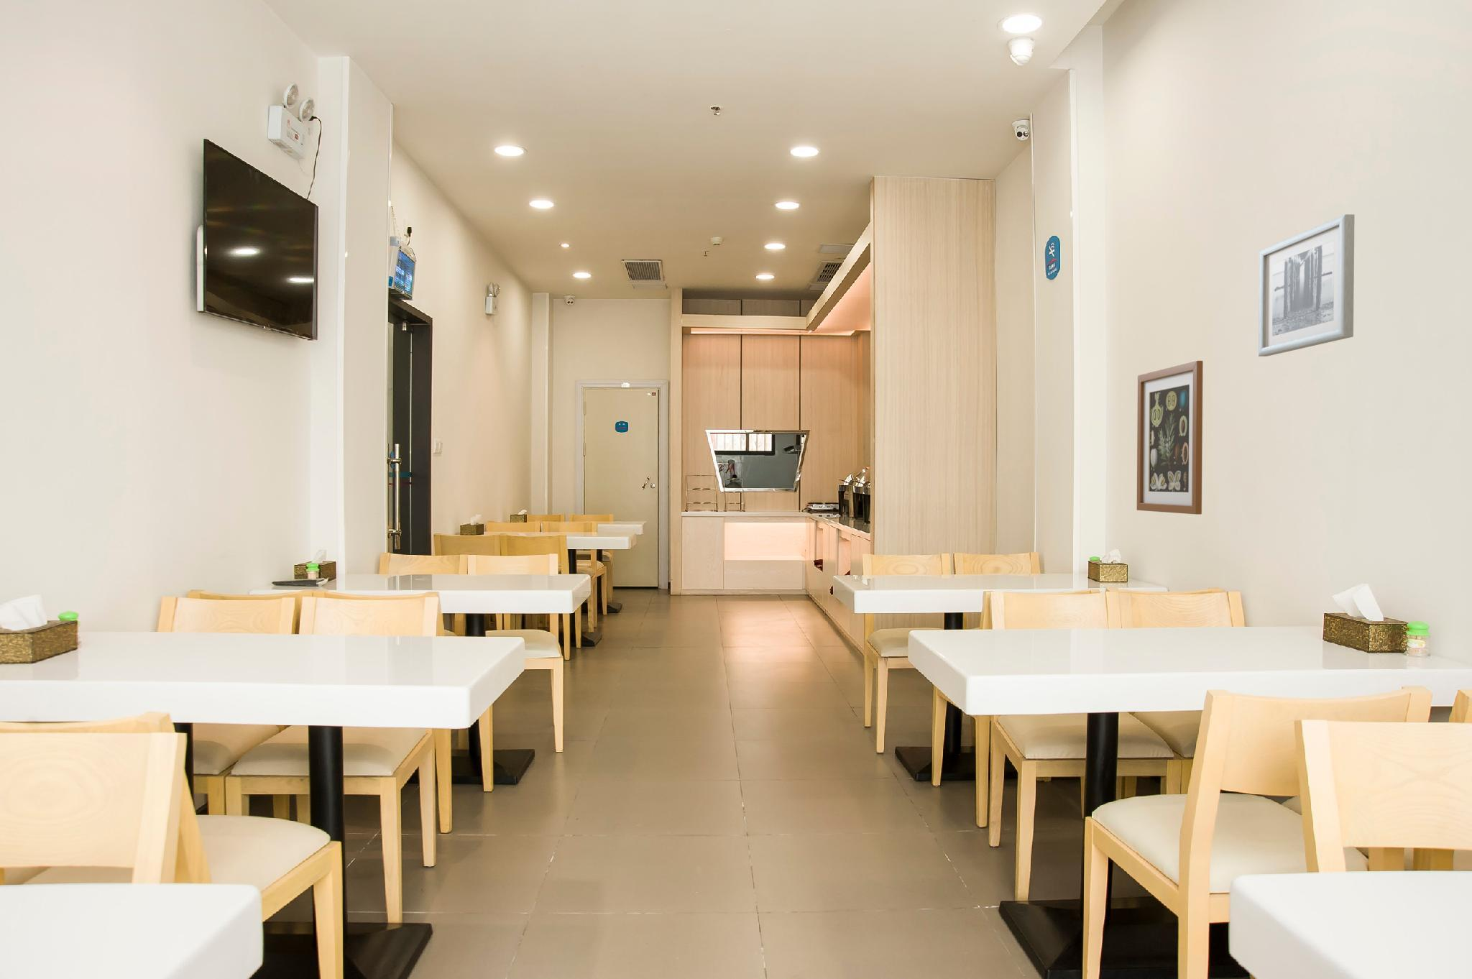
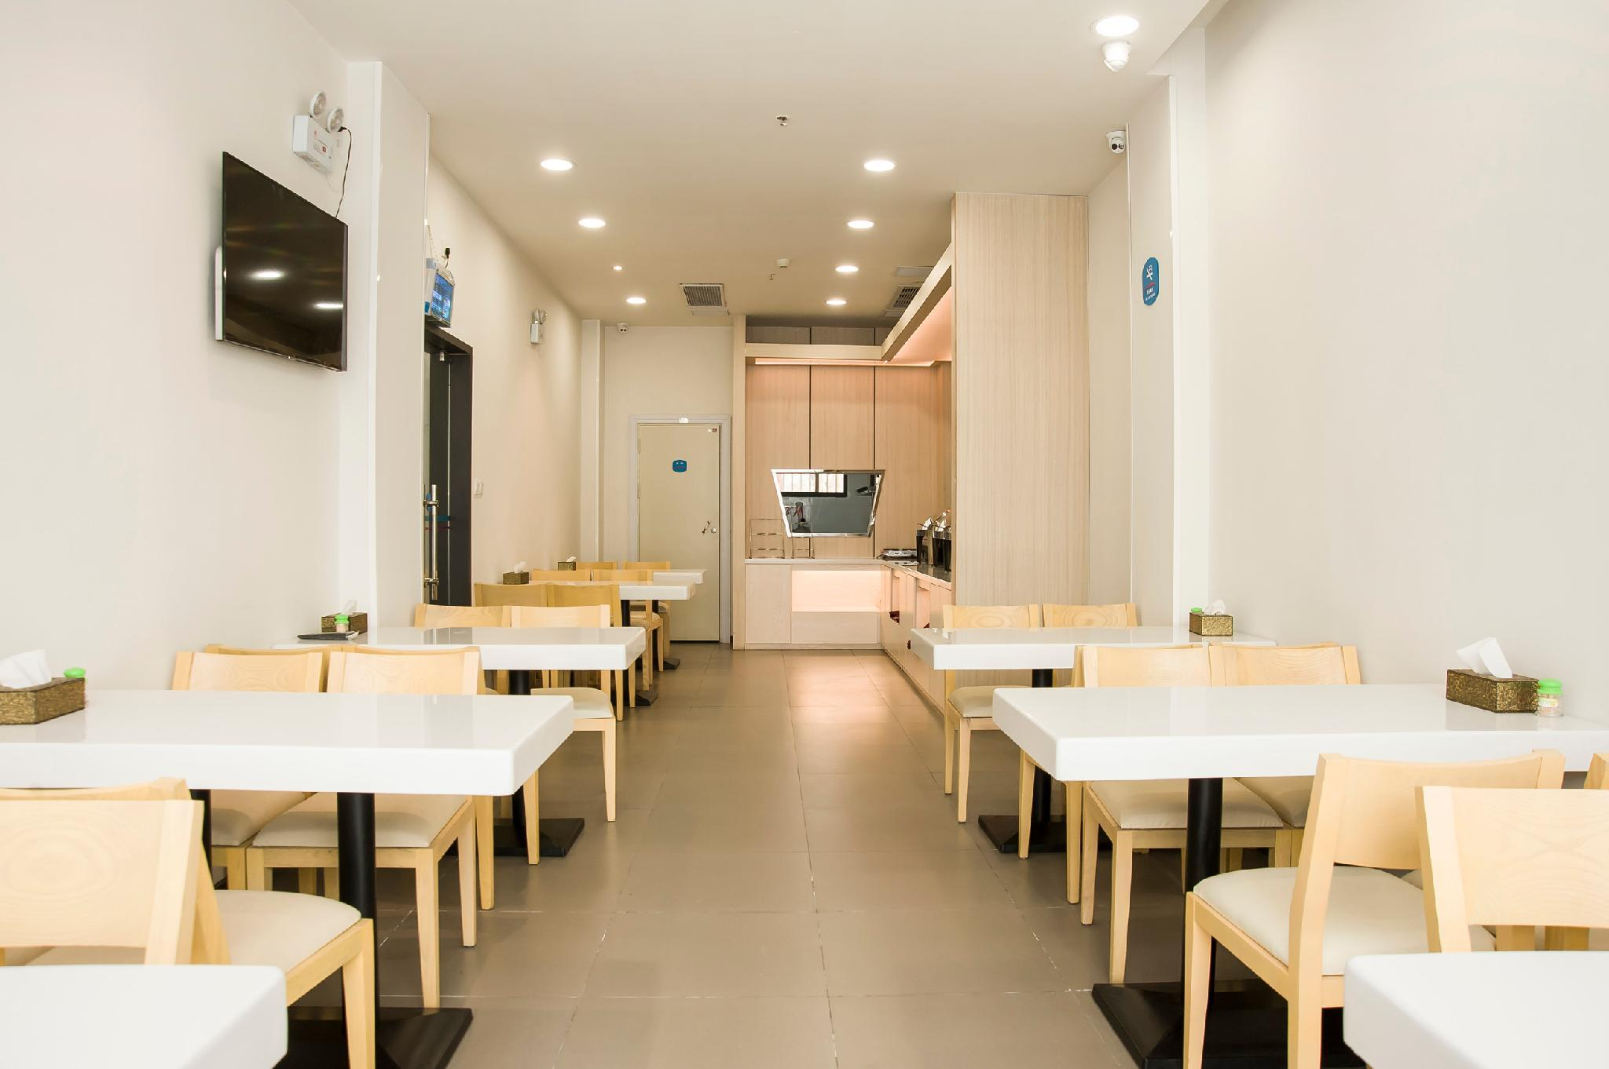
- wall art [1137,361,1203,516]
- wall art [1258,213,1355,357]
